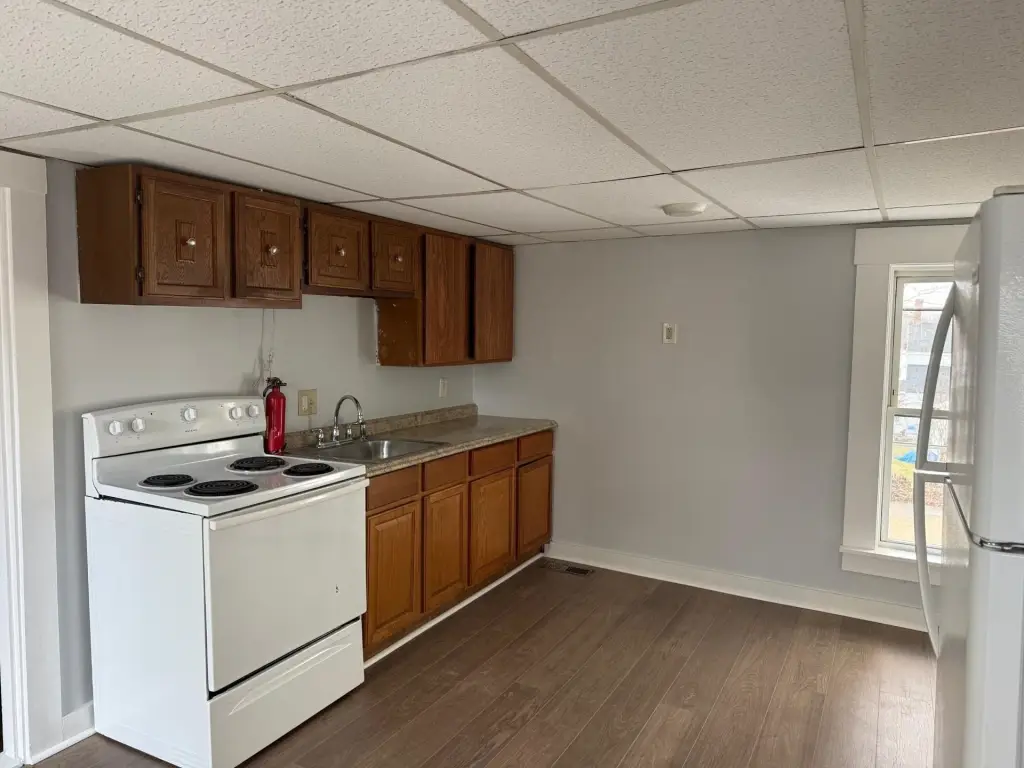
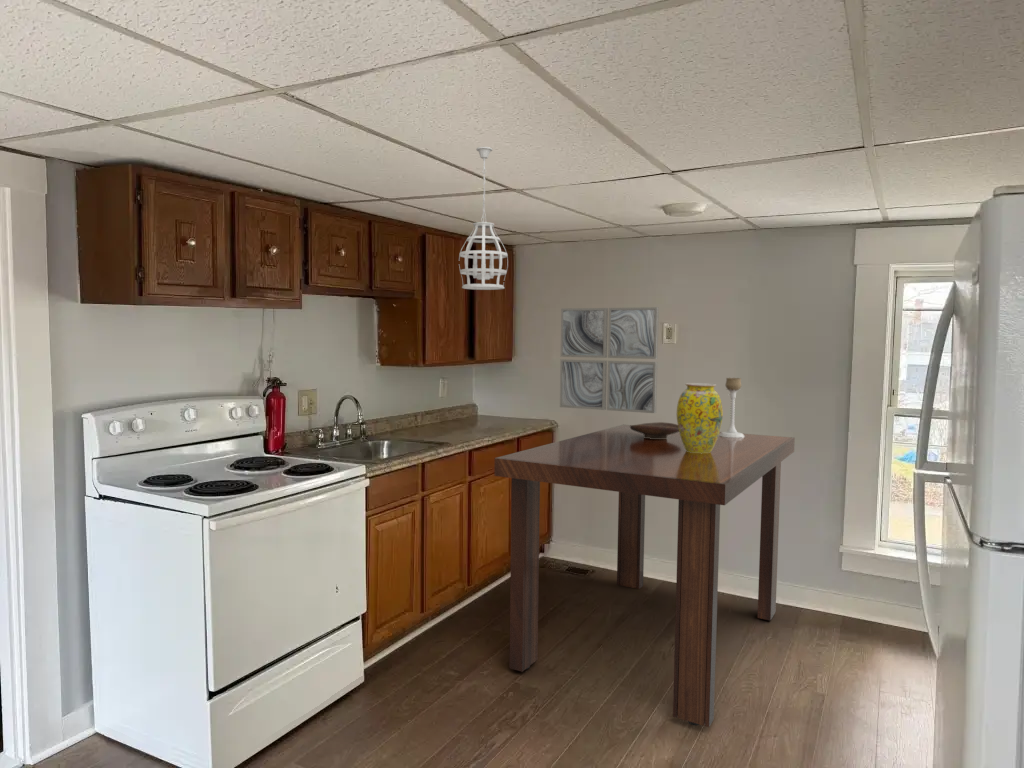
+ dining table [493,424,796,728]
+ pendant light [458,146,509,291]
+ vase [676,382,724,454]
+ wall art [559,306,660,414]
+ candle holder [719,377,745,438]
+ decorative bowl [630,421,679,439]
